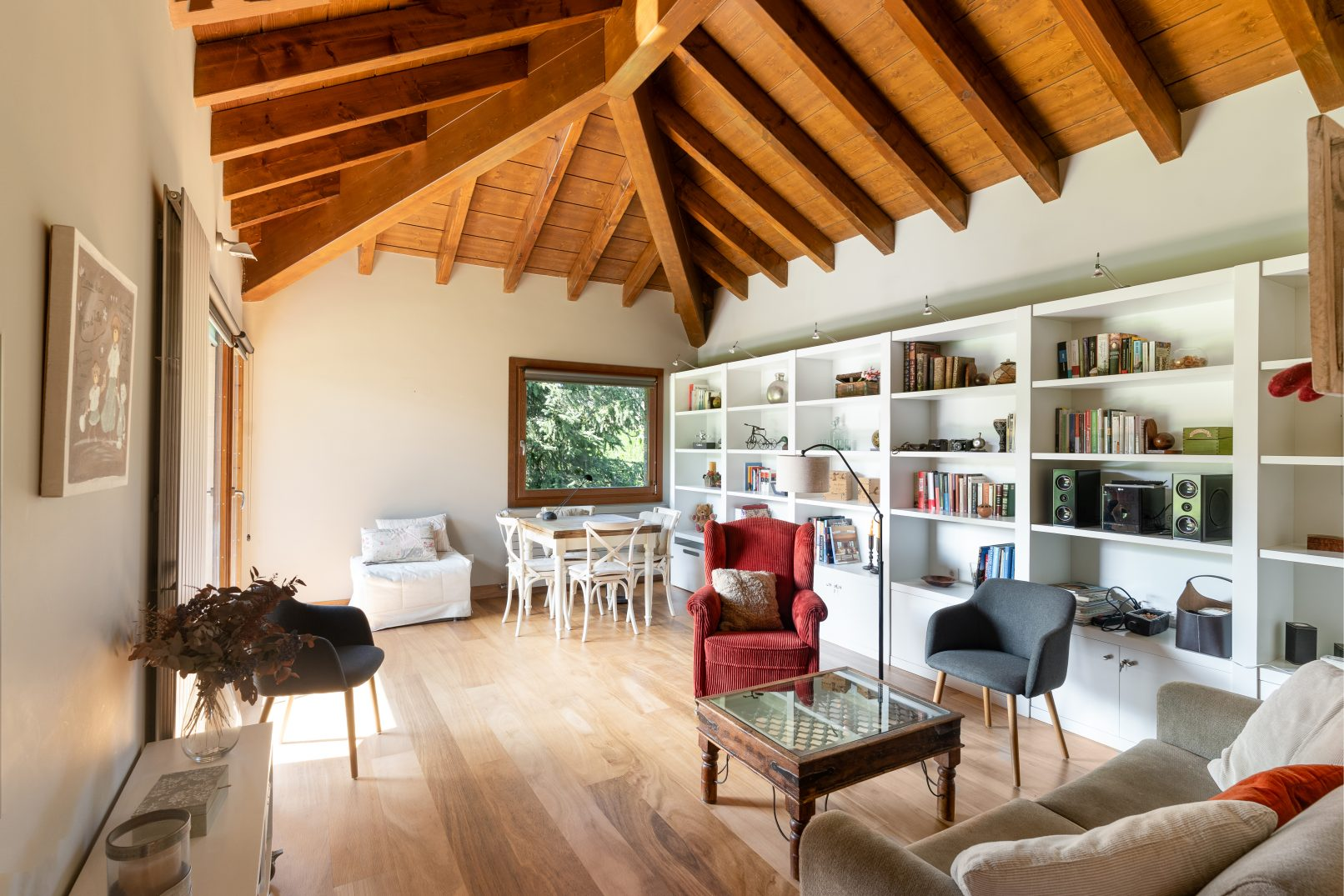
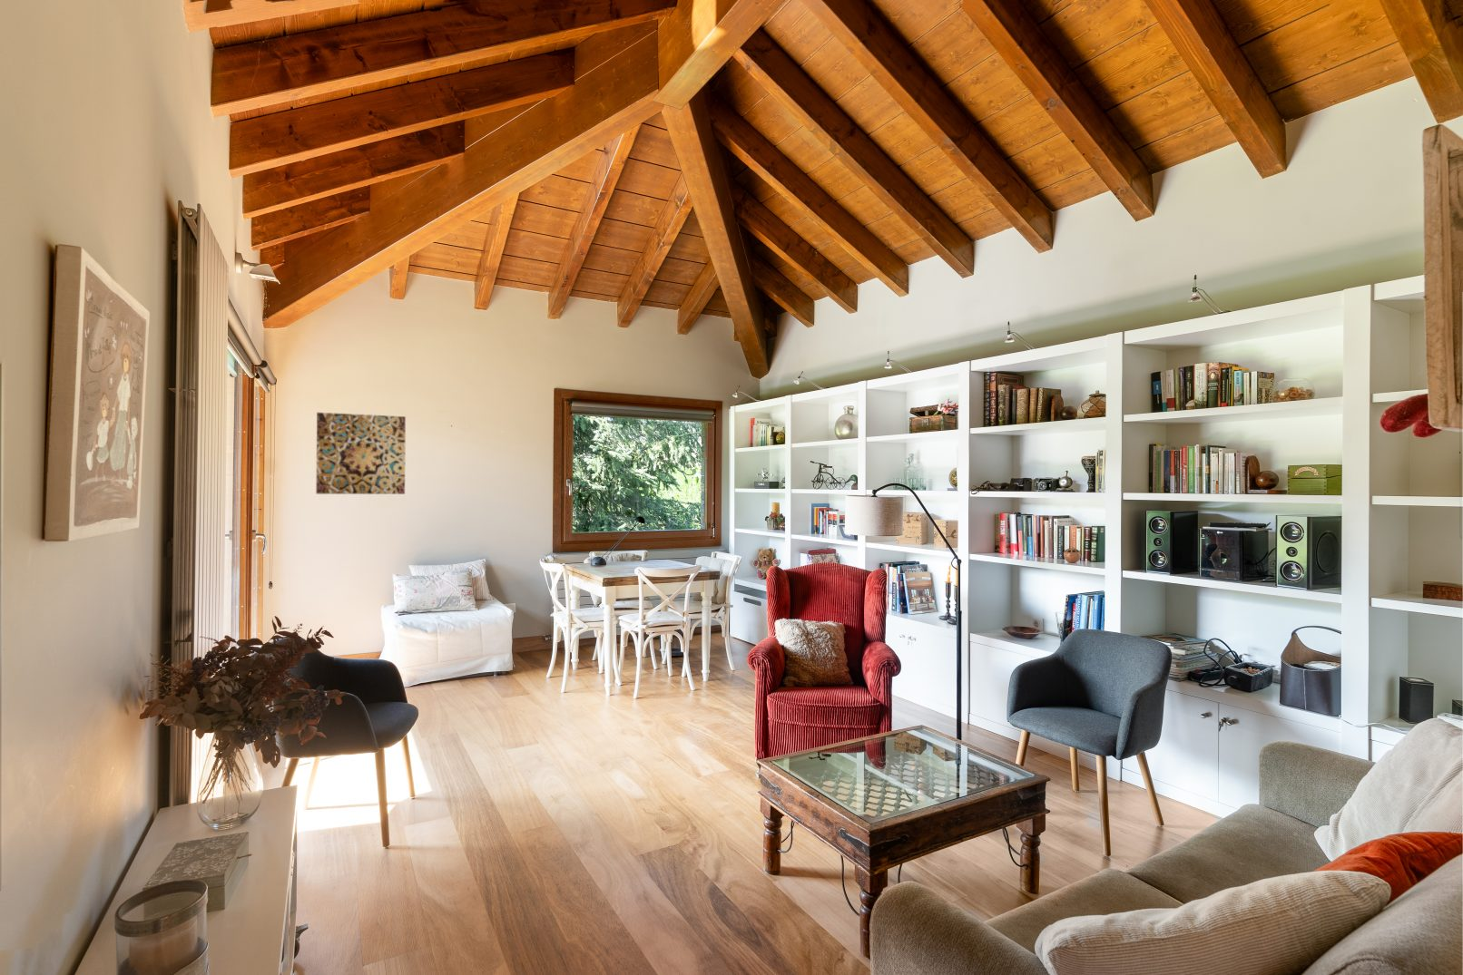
+ wall art [315,411,407,495]
